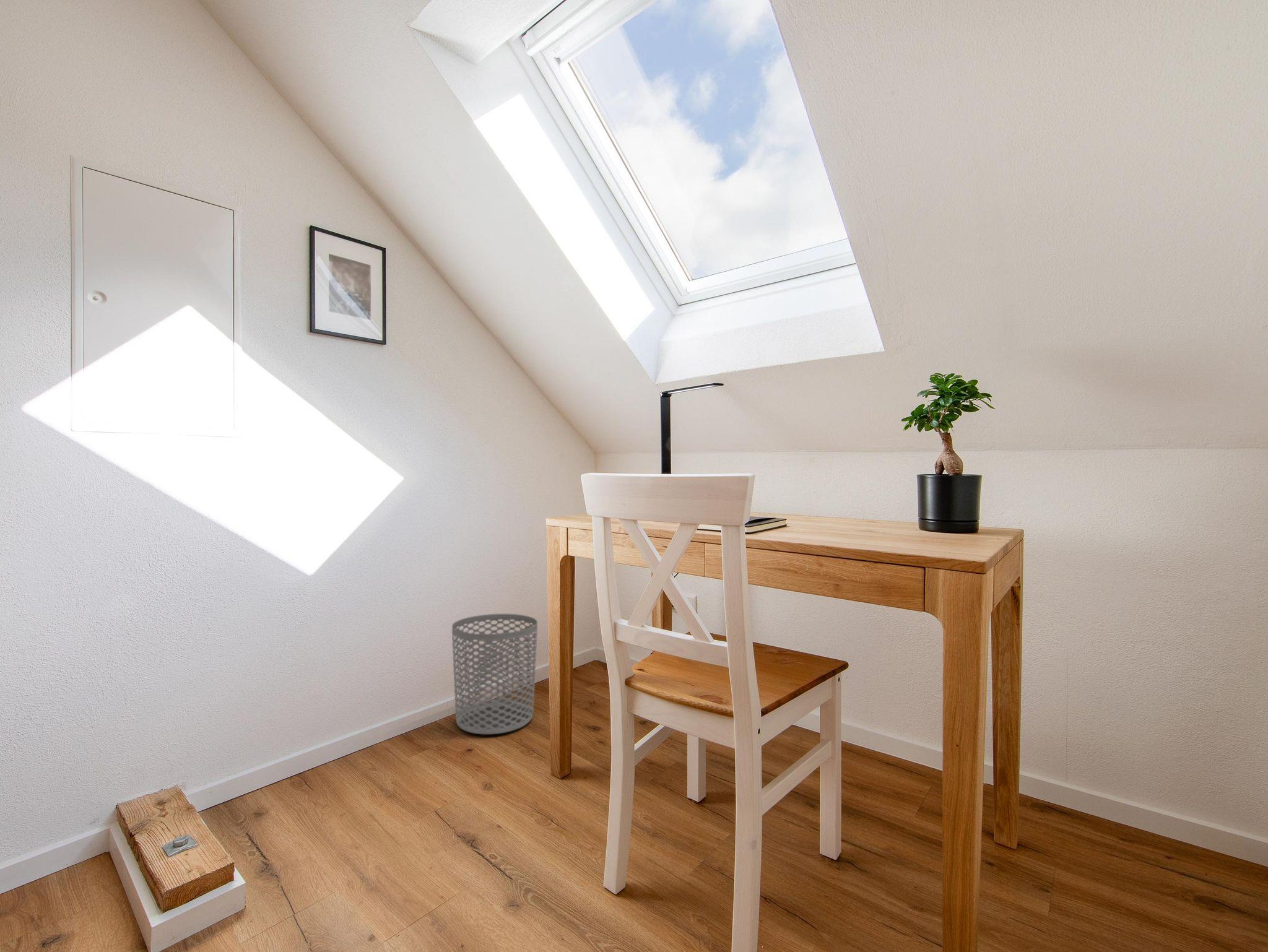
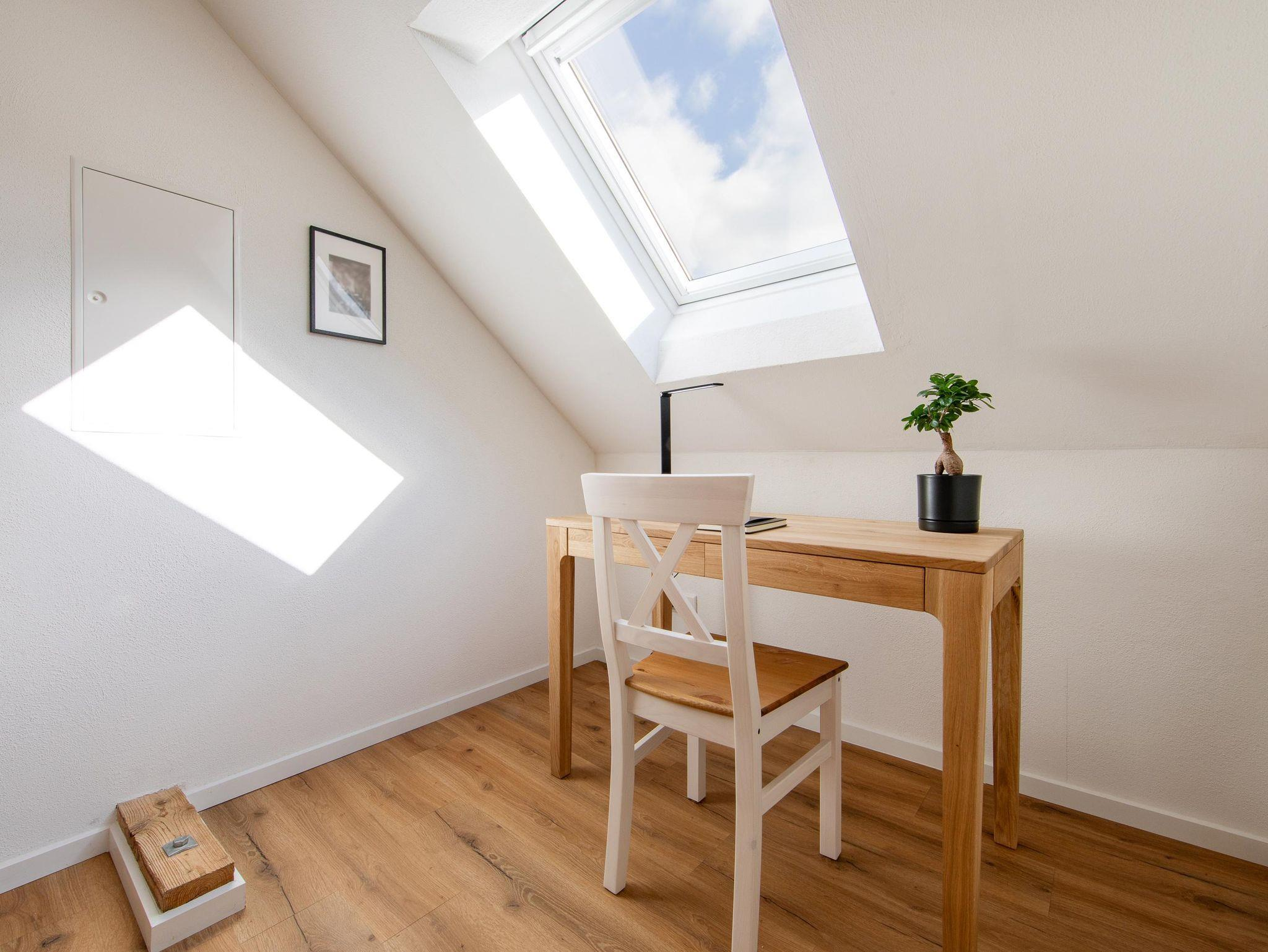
- waste bin [451,613,538,735]
